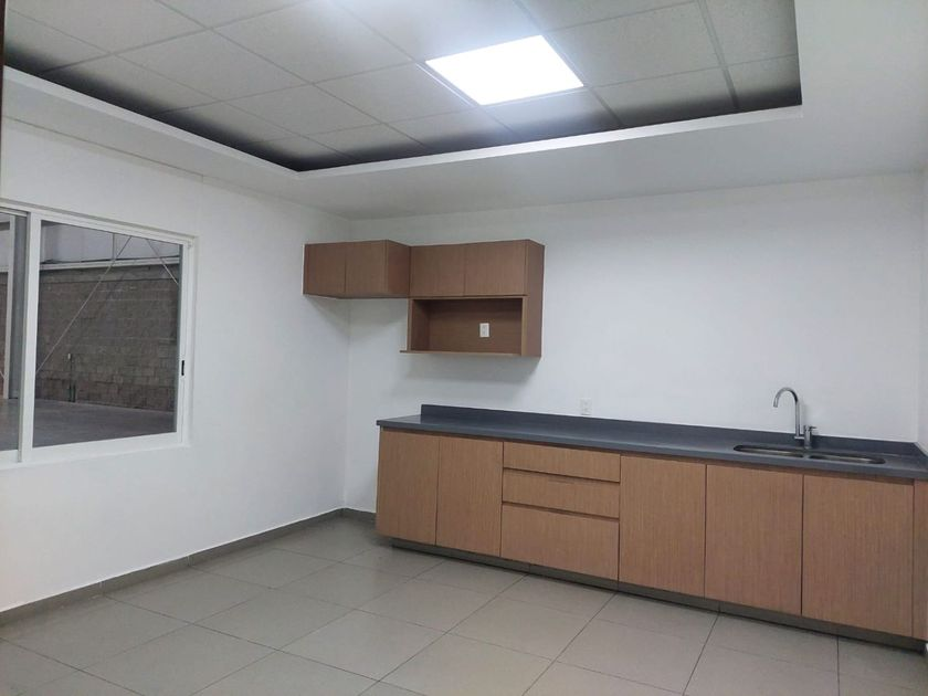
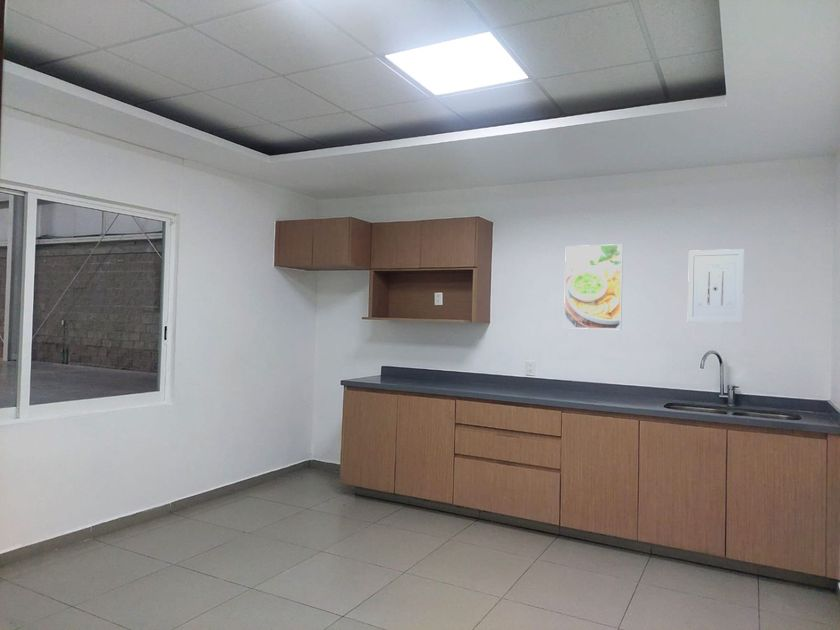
+ wall art [687,248,745,324]
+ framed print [563,243,624,330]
